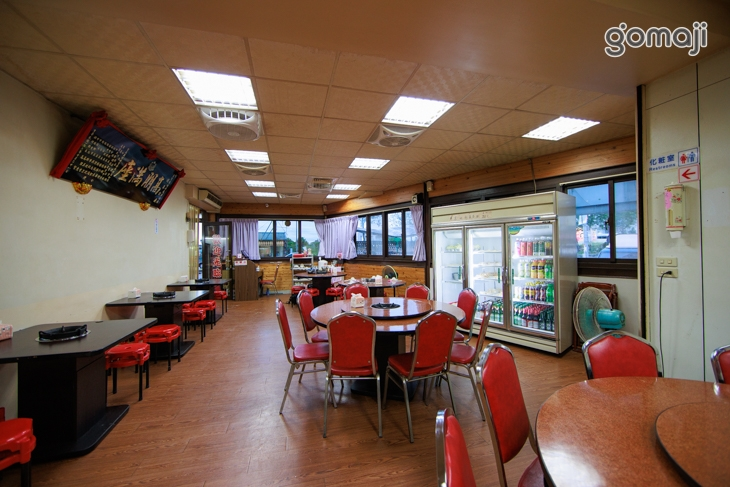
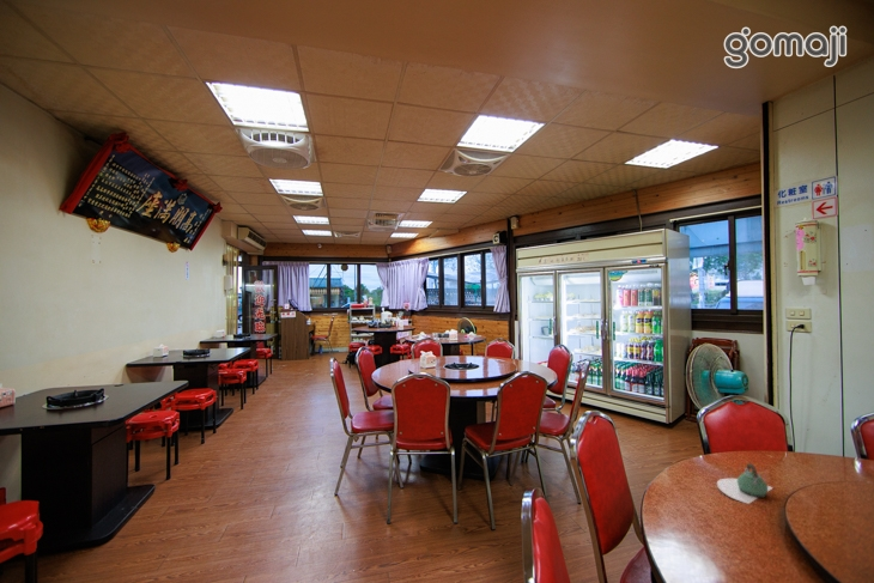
+ teapot [716,462,775,505]
